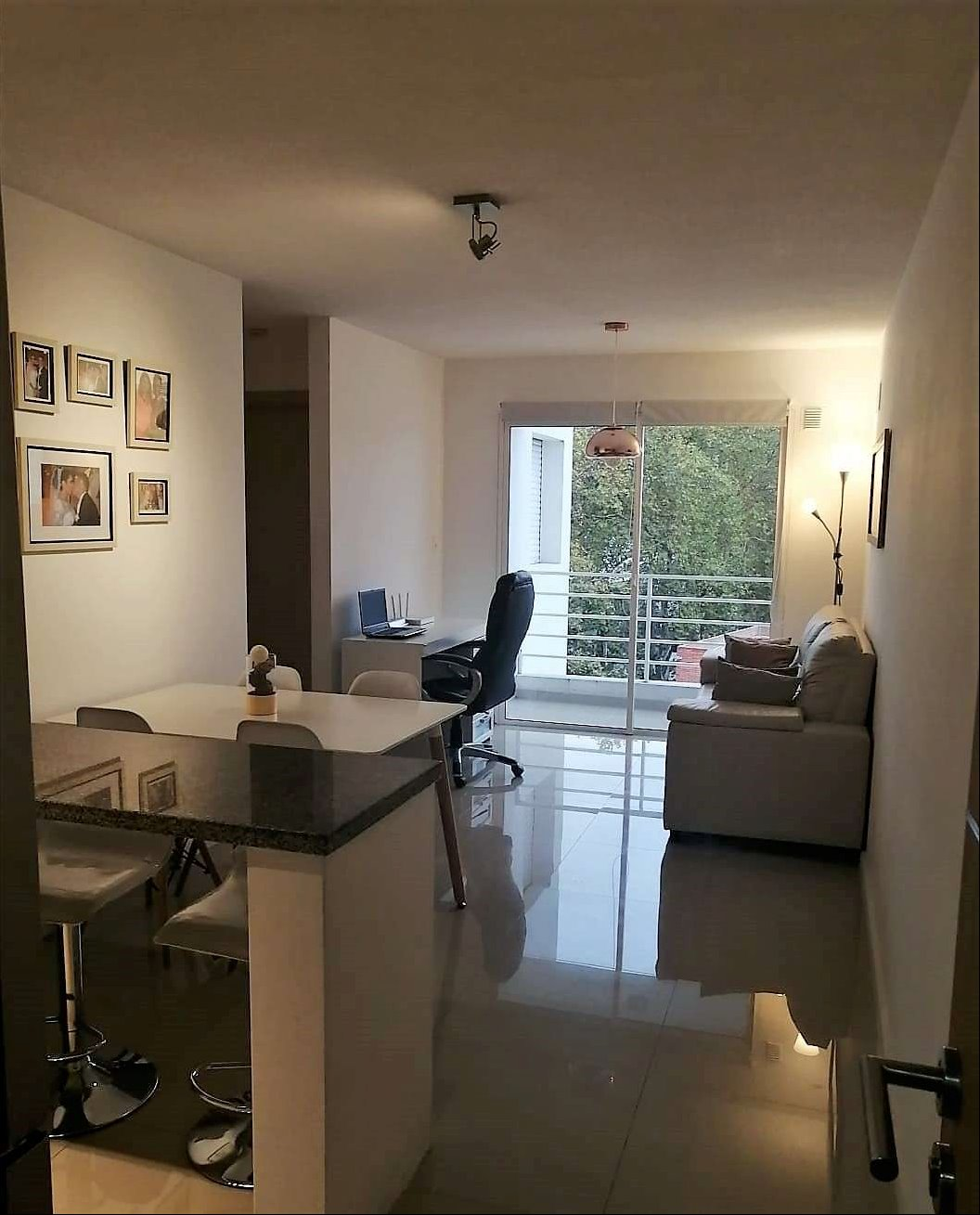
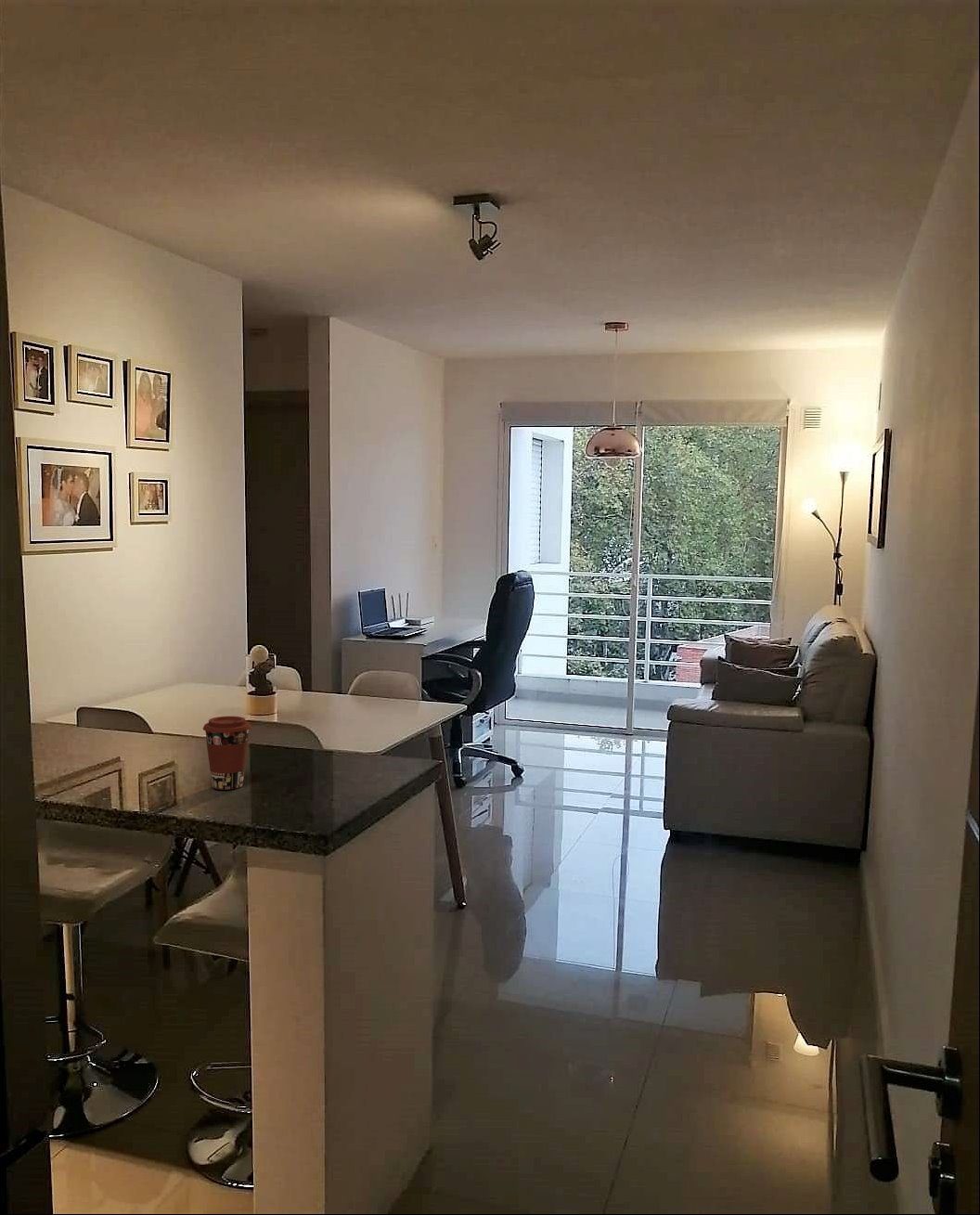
+ coffee cup [202,716,252,791]
